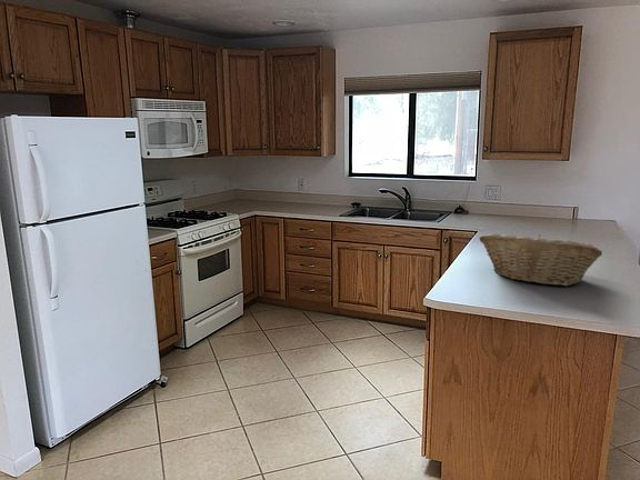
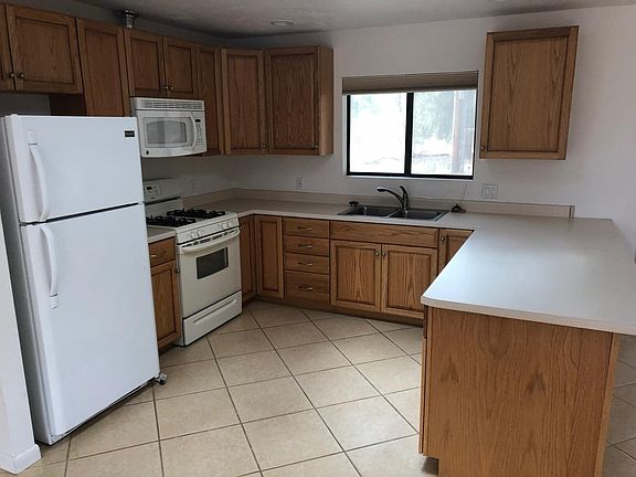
- fruit basket [478,233,603,287]
